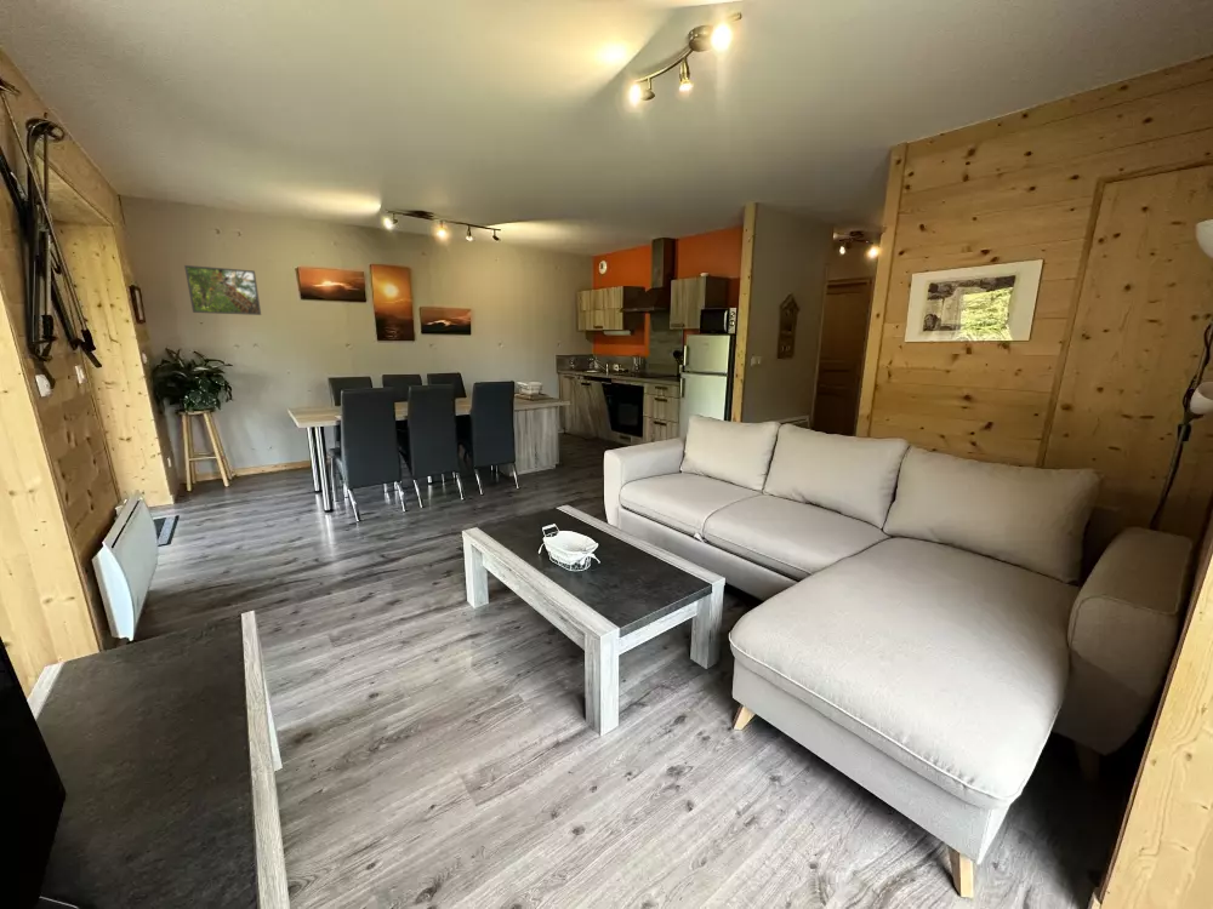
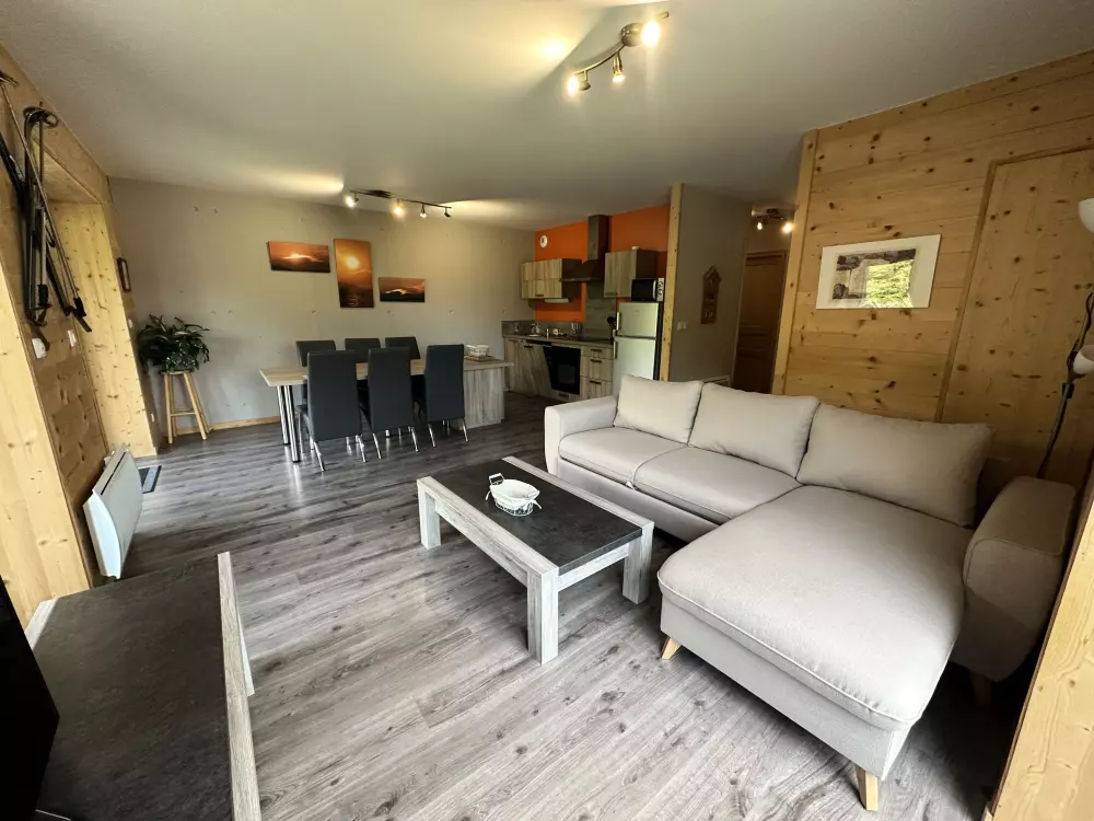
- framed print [183,264,262,316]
